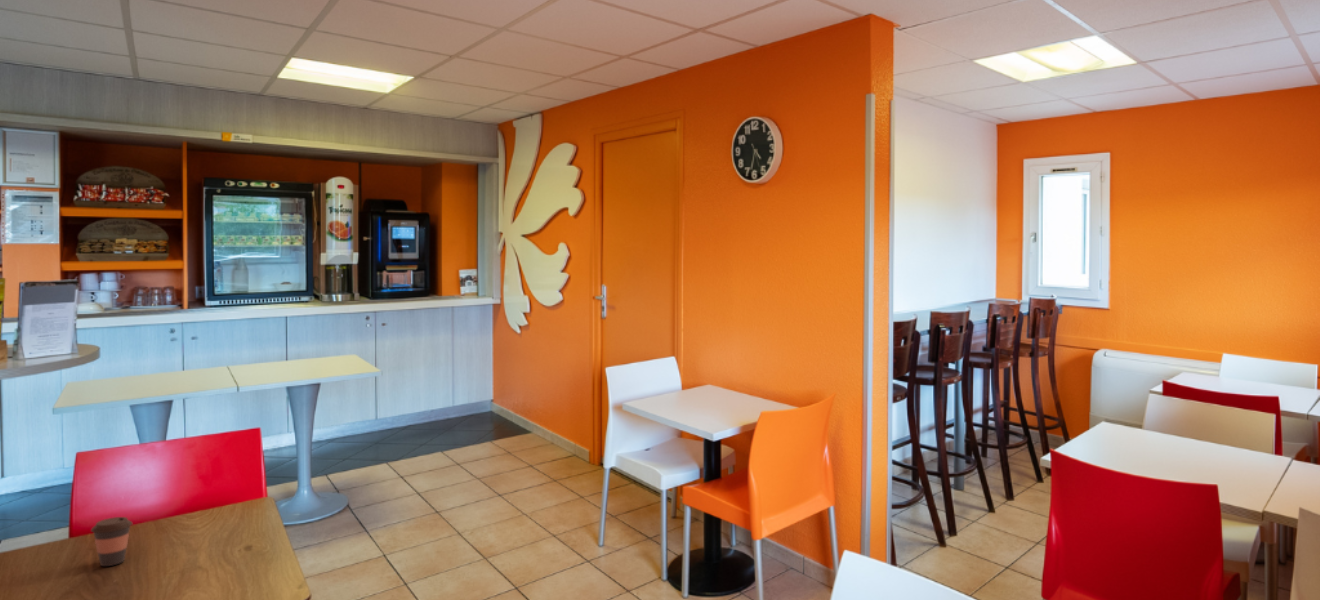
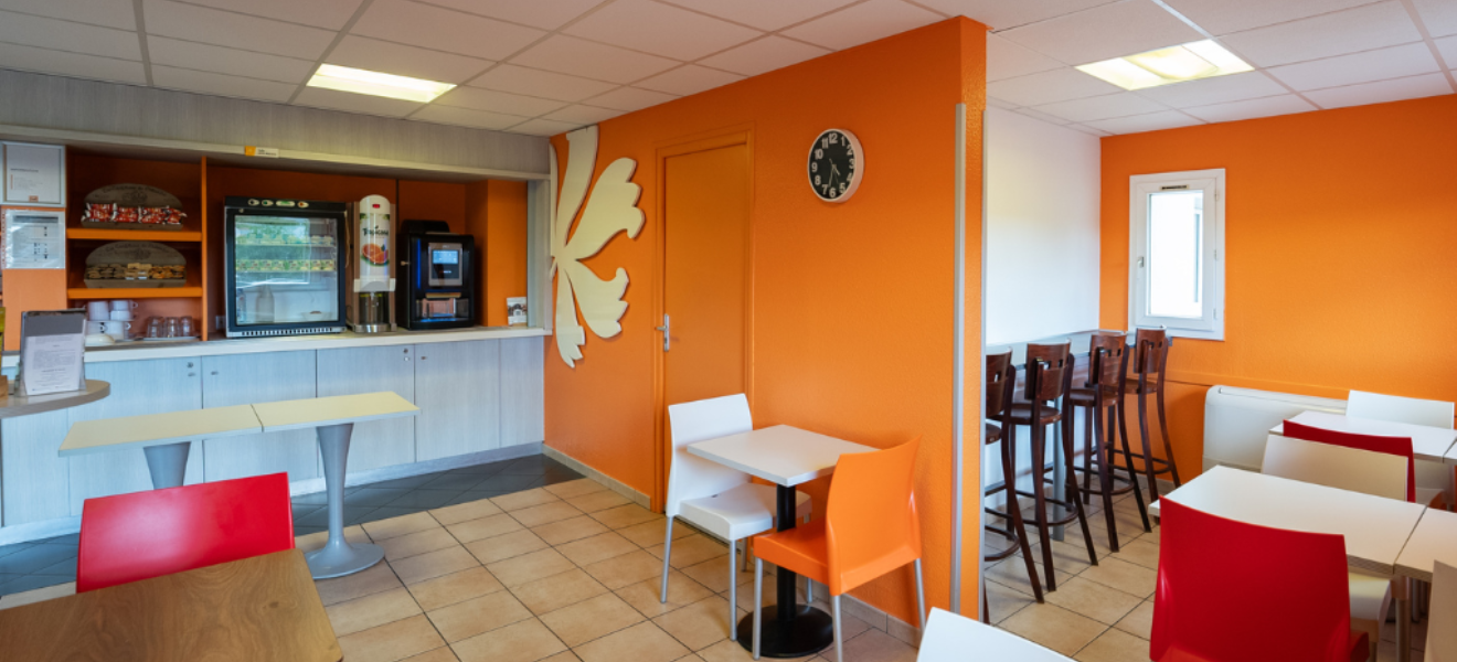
- coffee cup [90,516,133,567]
